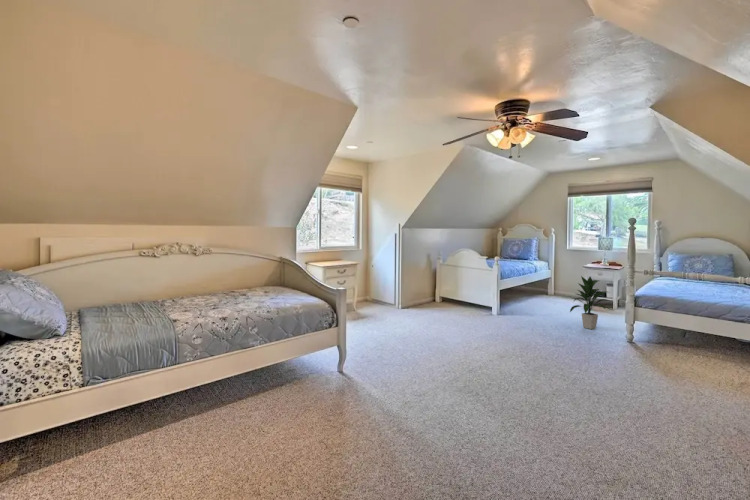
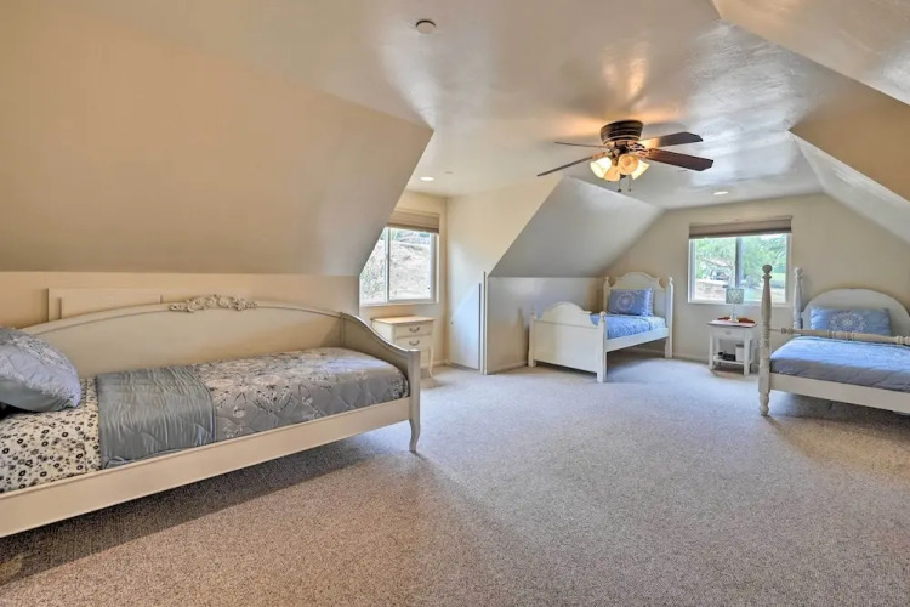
- indoor plant [569,275,613,330]
